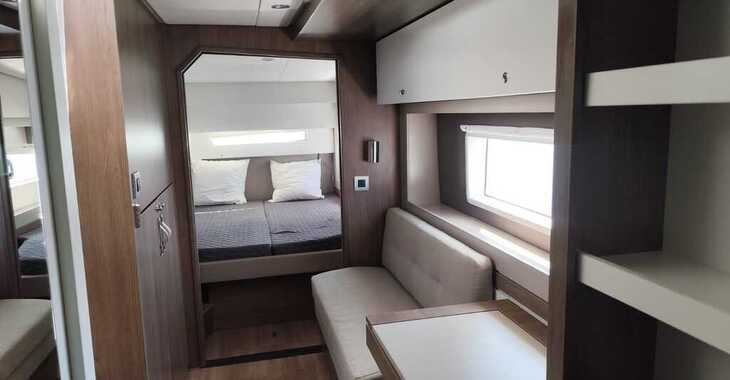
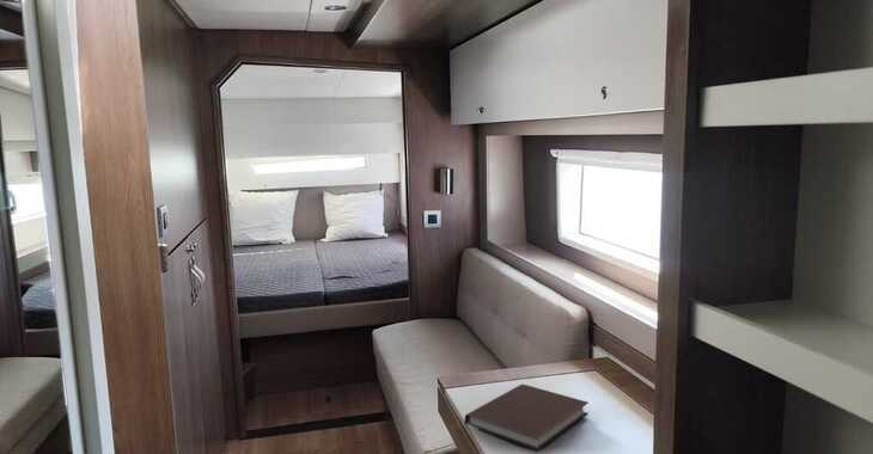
+ notebook [464,384,590,453]
